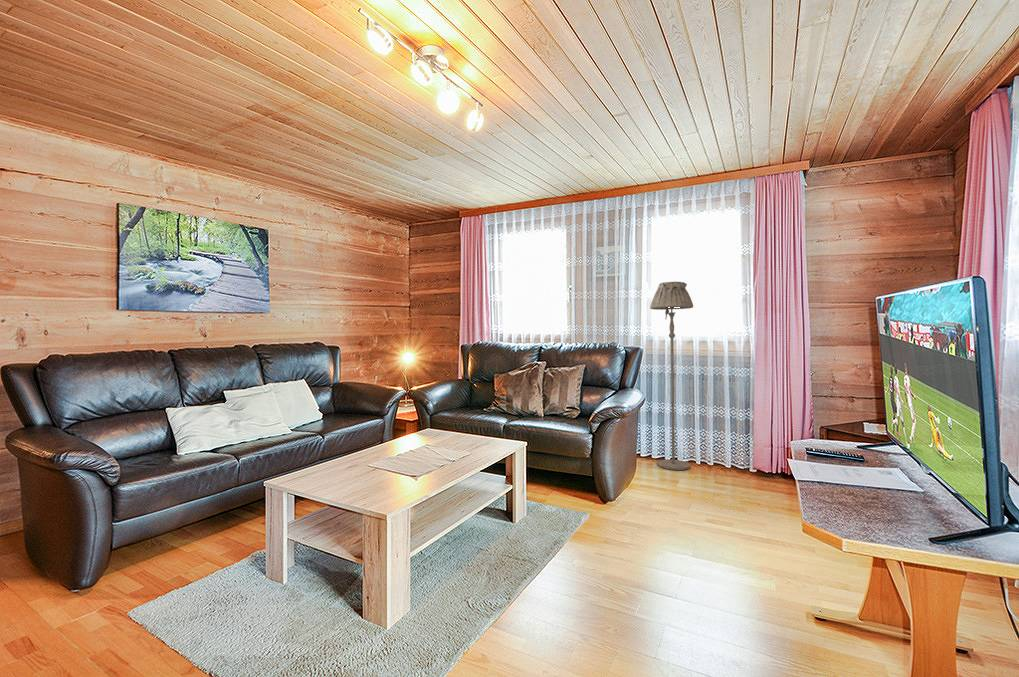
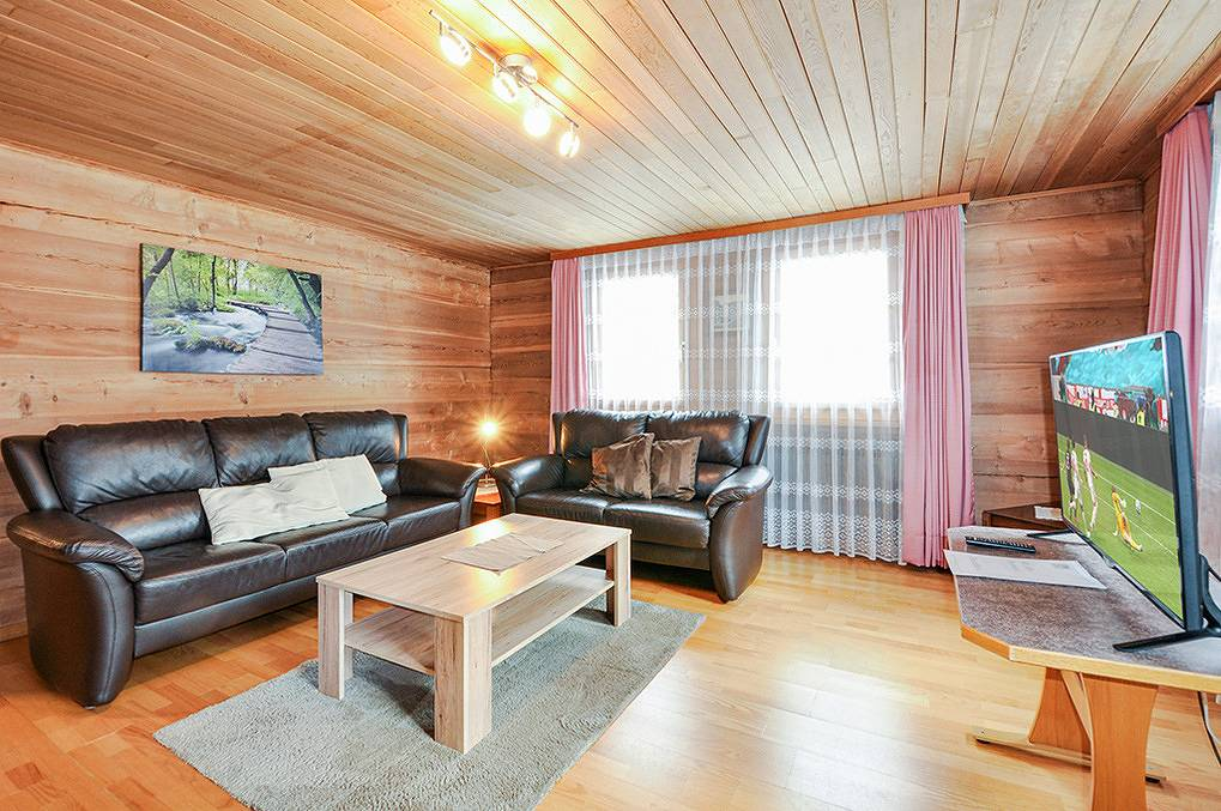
- floor lamp [649,281,694,471]
